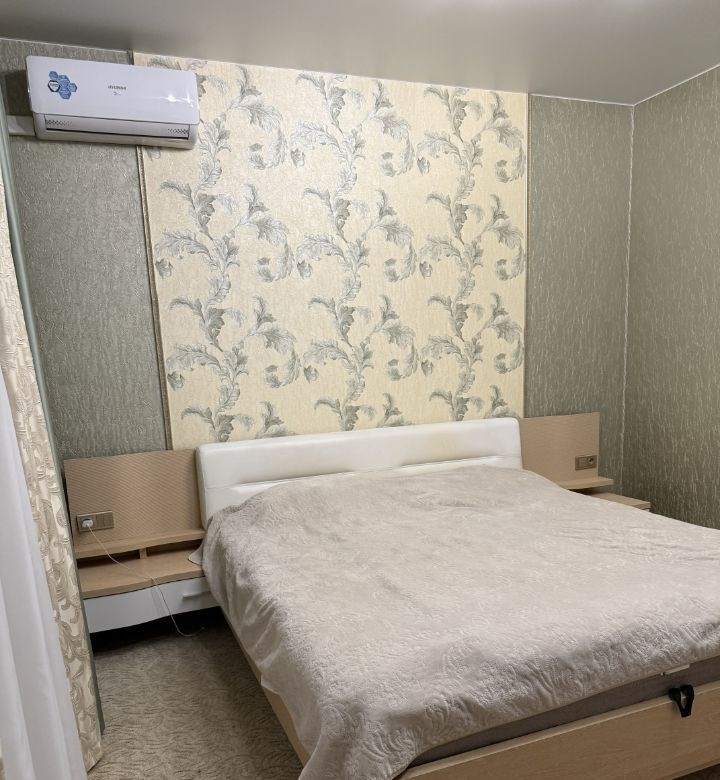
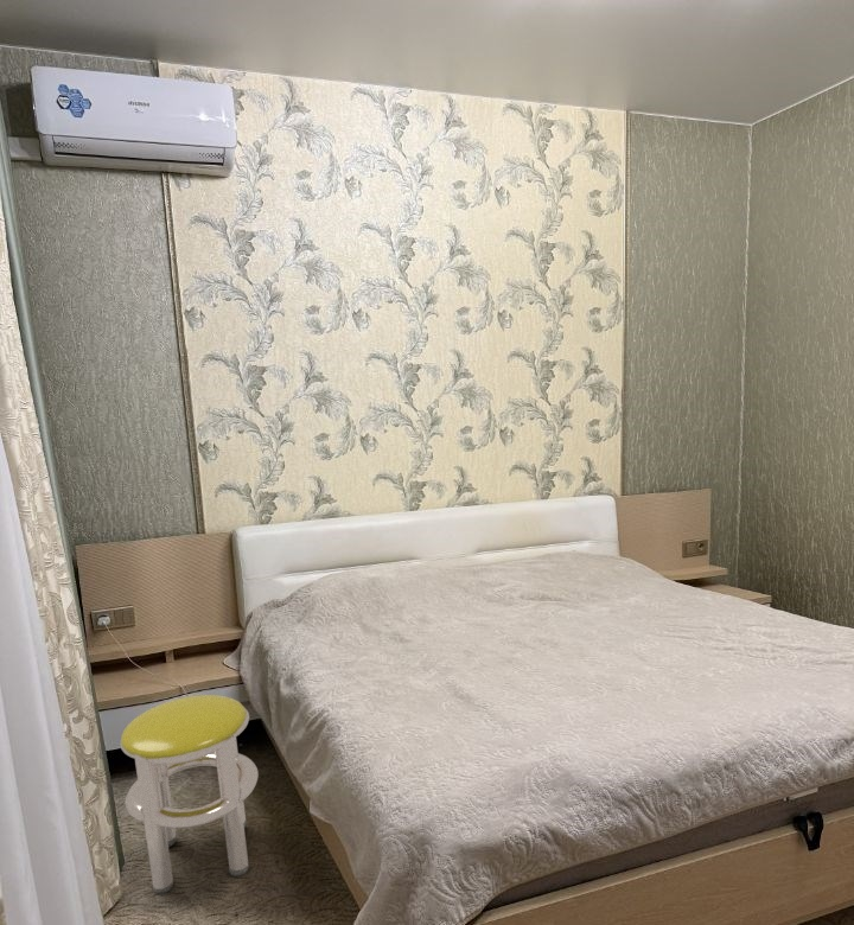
+ stool [119,694,260,895]
